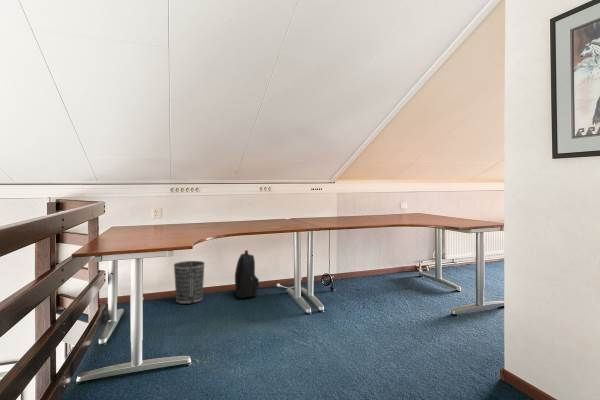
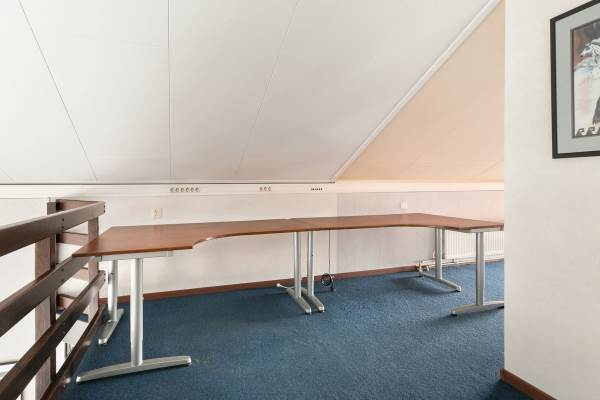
- backpack [234,249,260,299]
- wastebasket [173,260,205,305]
